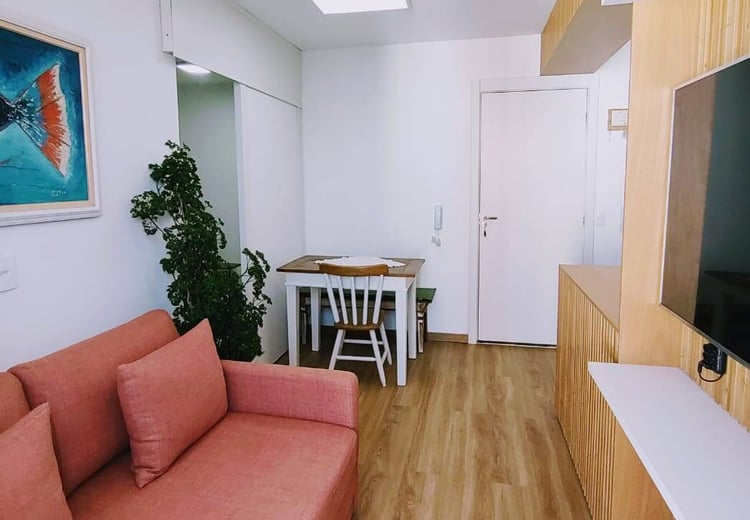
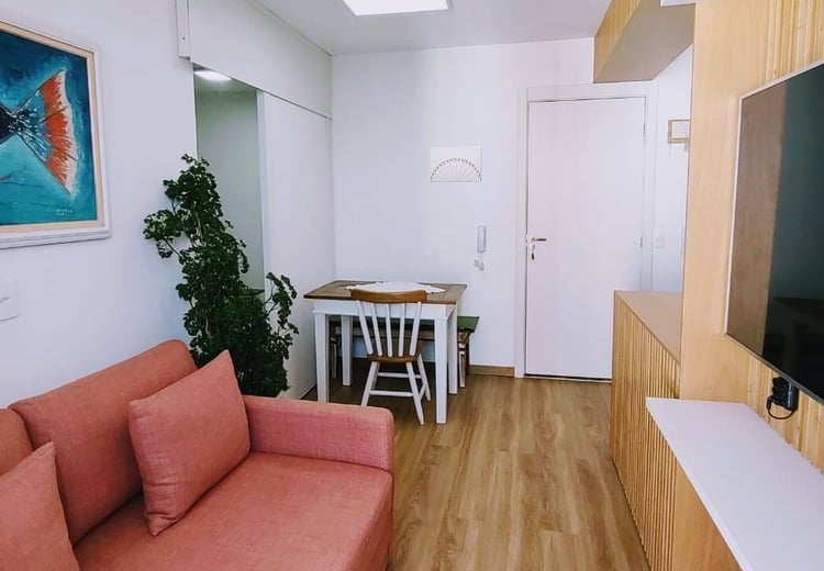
+ wall art [430,146,482,183]
